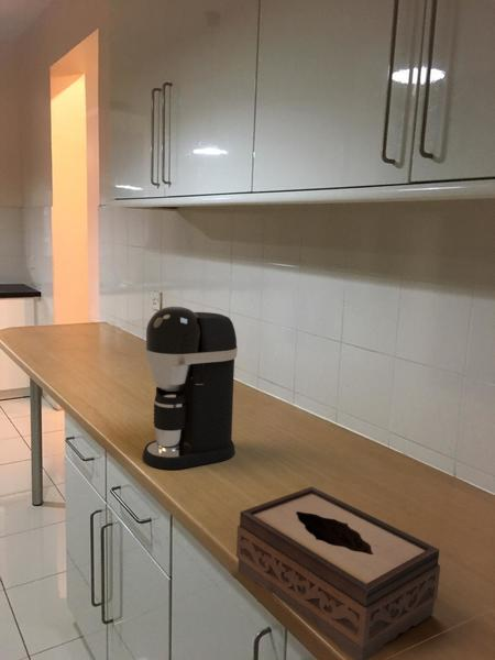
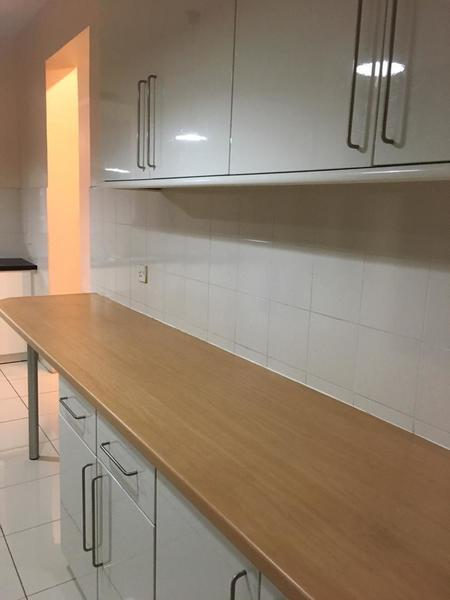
- tissue box [235,485,441,660]
- coffee maker [142,306,239,471]
